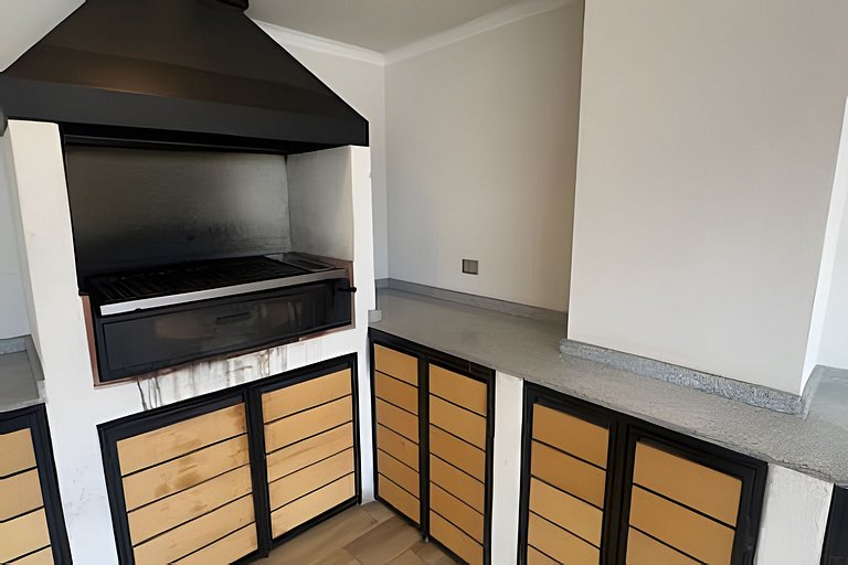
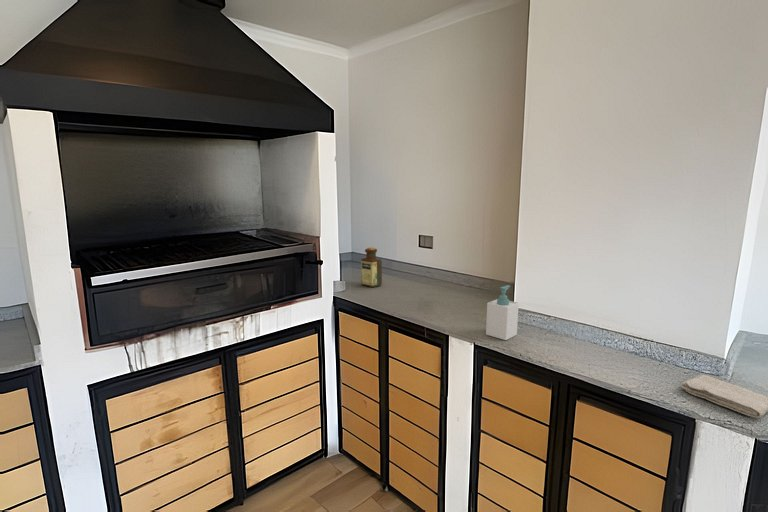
+ washcloth [680,374,768,419]
+ soap bottle [485,284,520,341]
+ bottle [360,246,383,288]
